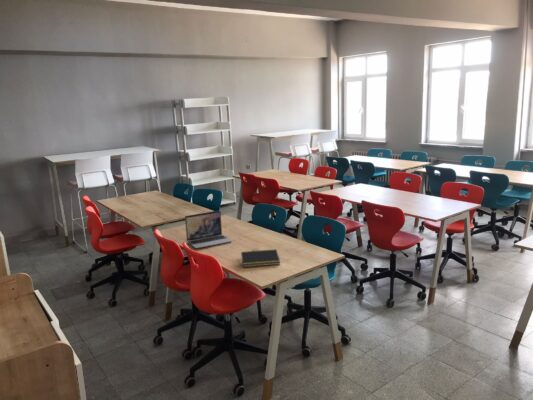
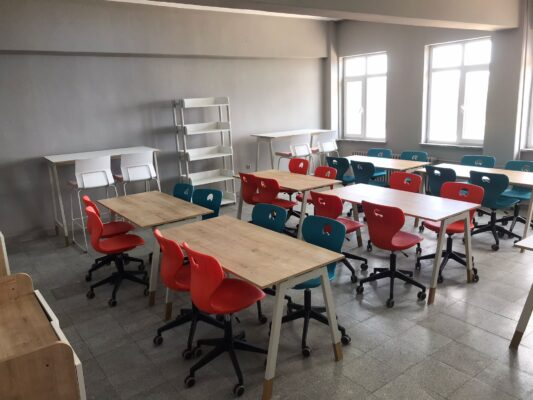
- laptop [184,210,233,249]
- notepad [240,248,281,268]
